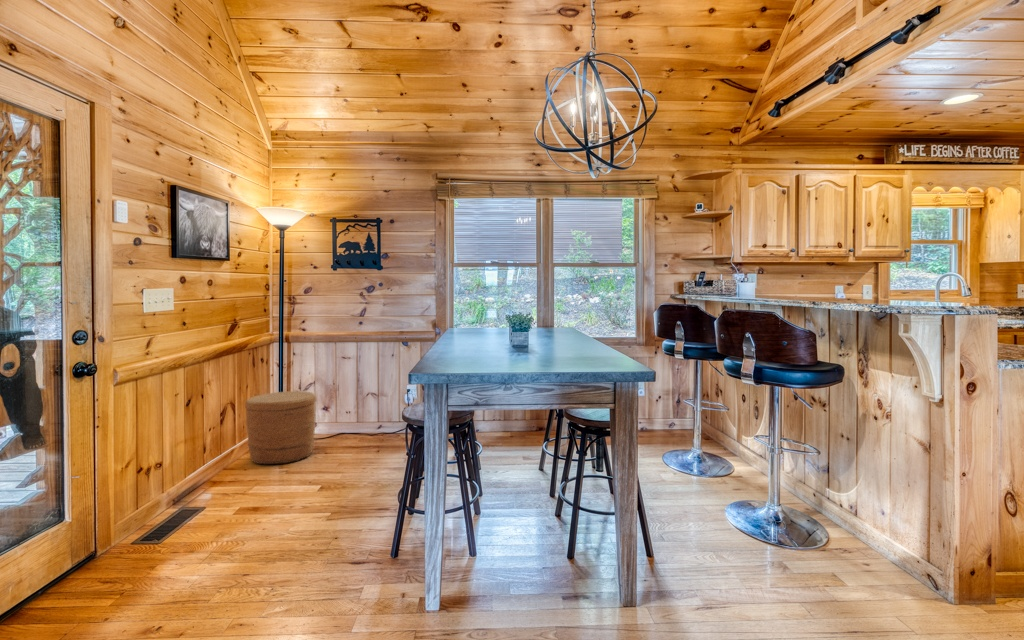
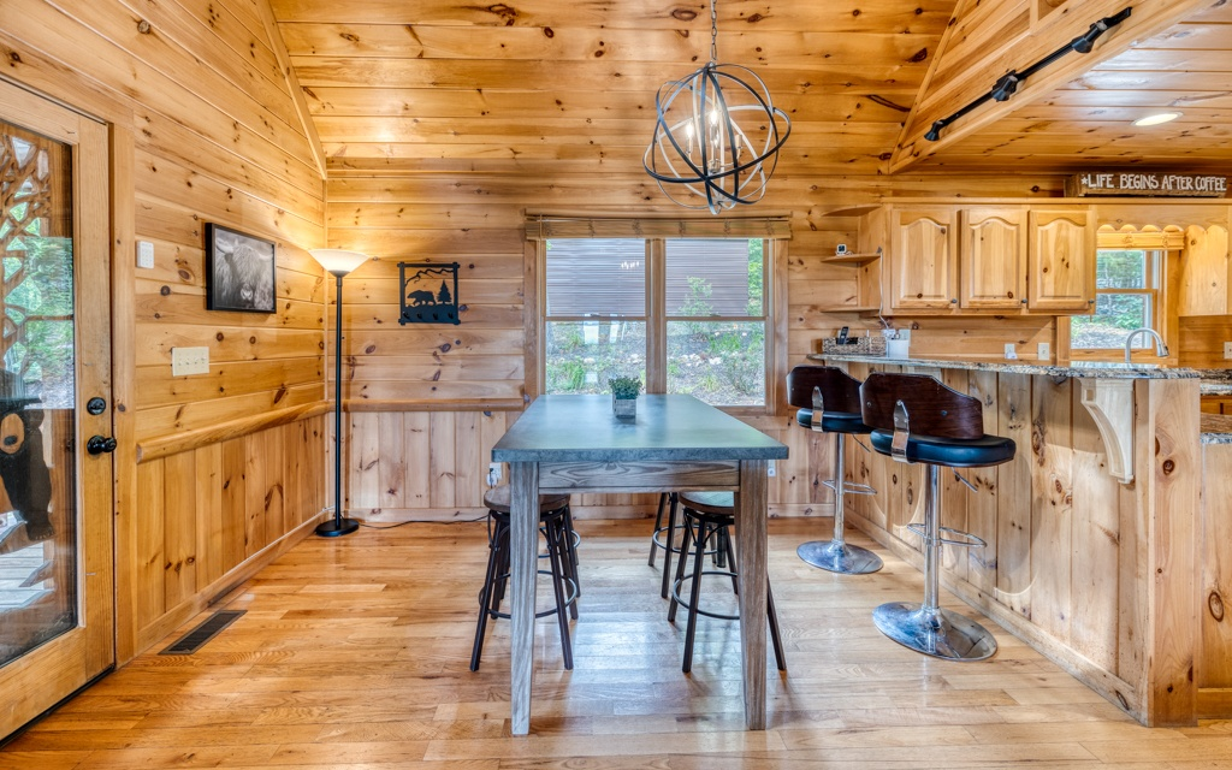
- woven basket [244,390,318,465]
